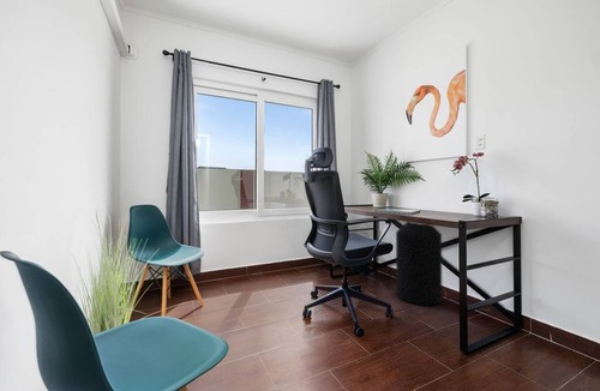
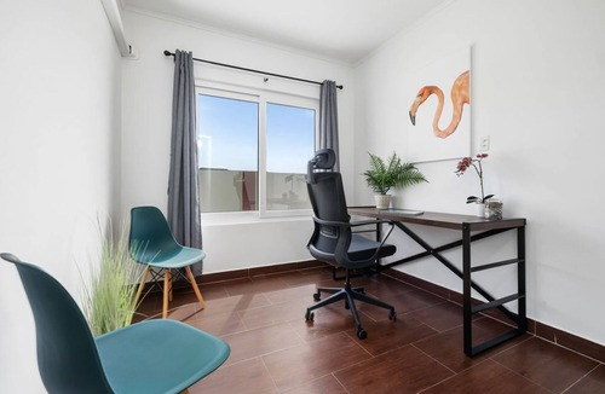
- trash can [395,221,443,306]
